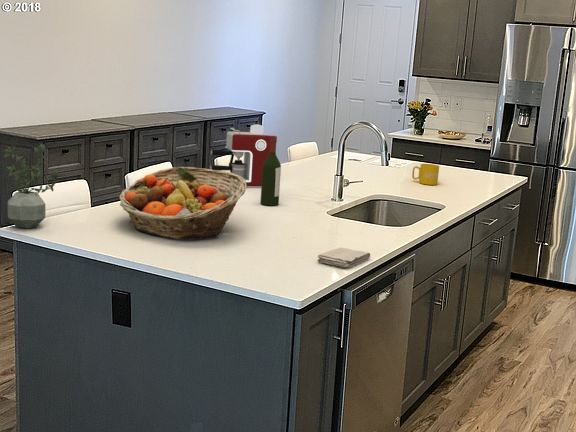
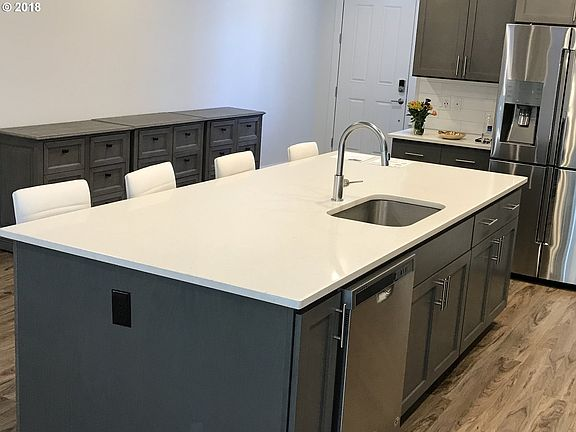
- wine bottle [260,135,282,207]
- fruit basket [118,166,248,240]
- coffee maker [209,123,271,188]
- mug [411,163,440,186]
- washcloth [316,247,371,268]
- potted plant [3,143,61,229]
